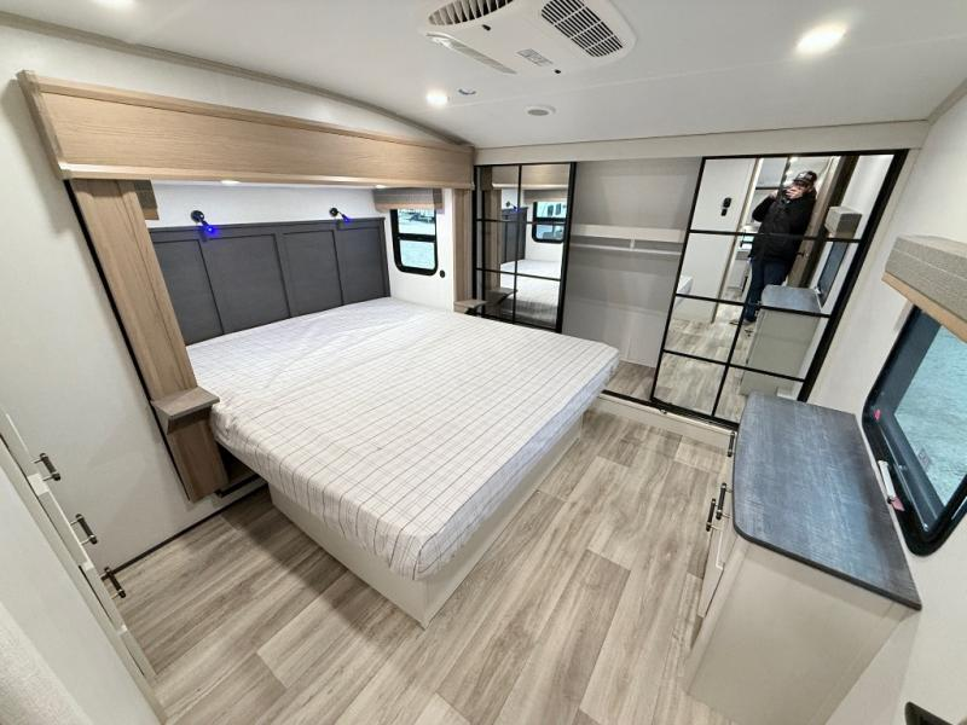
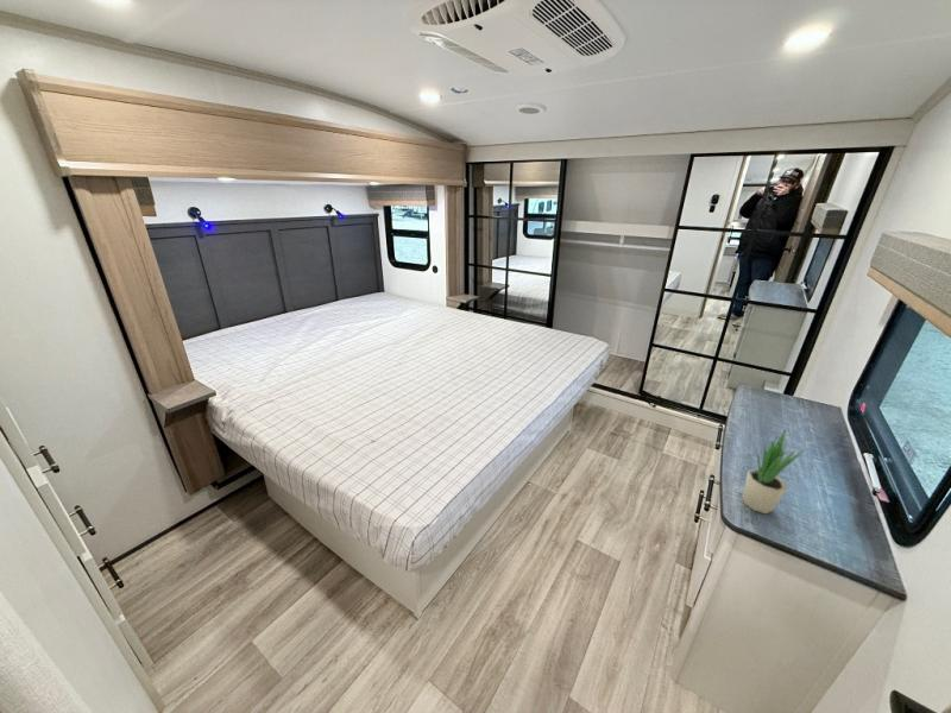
+ potted plant [741,428,805,515]
